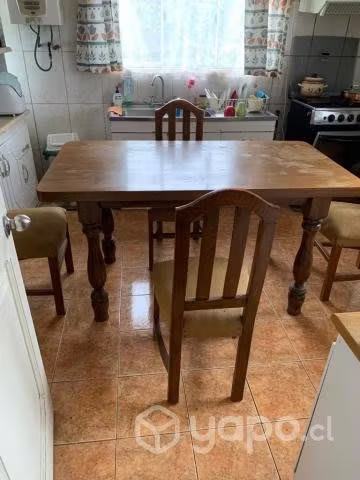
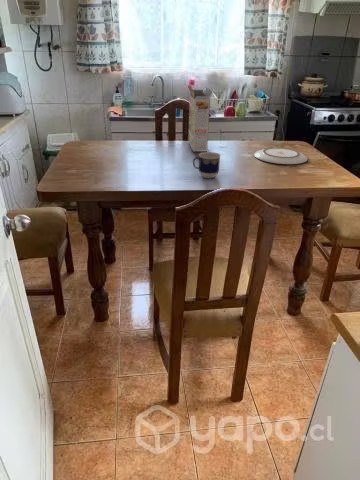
+ cereal box [187,86,213,152]
+ plate [253,147,309,165]
+ cup [192,151,222,179]
